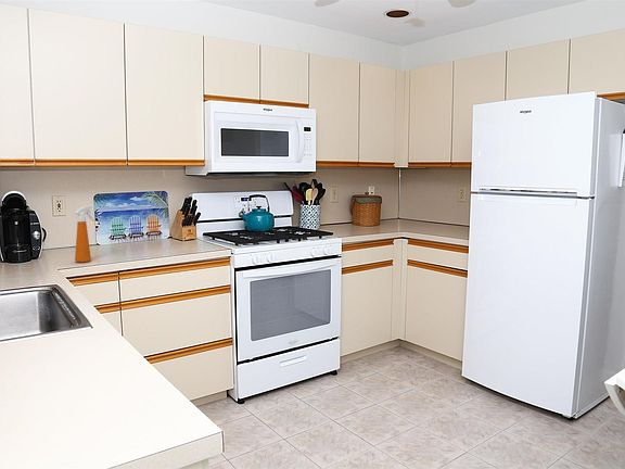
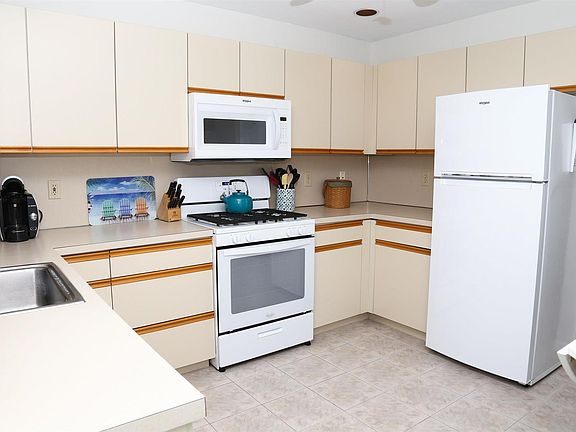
- spray bottle [74,204,95,263]
